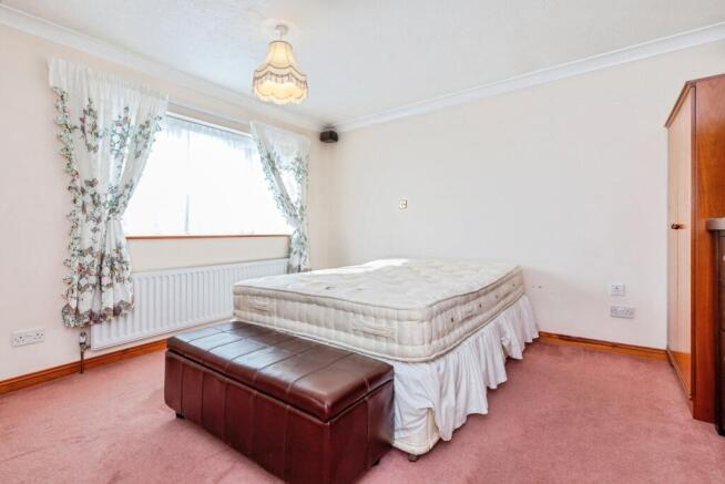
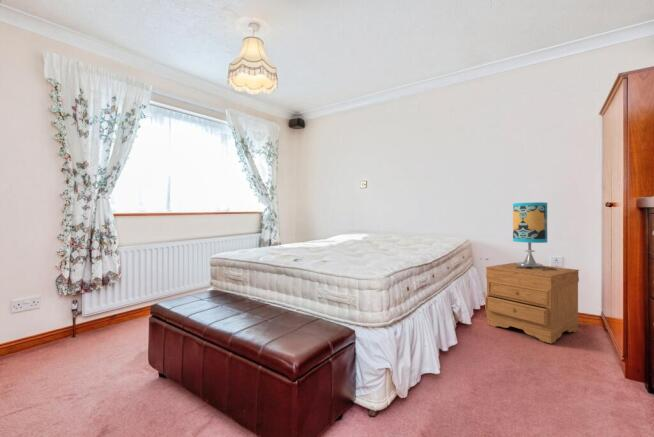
+ table lamp [512,201,557,270]
+ nightstand [484,262,580,344]
